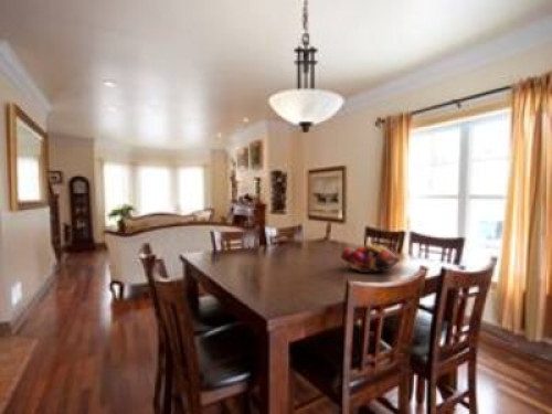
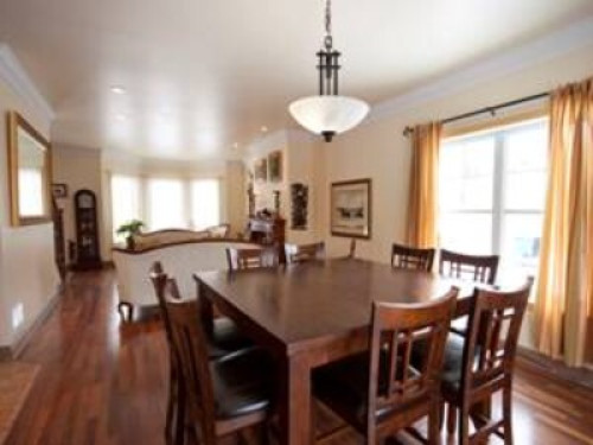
- fruit basket [338,243,402,274]
